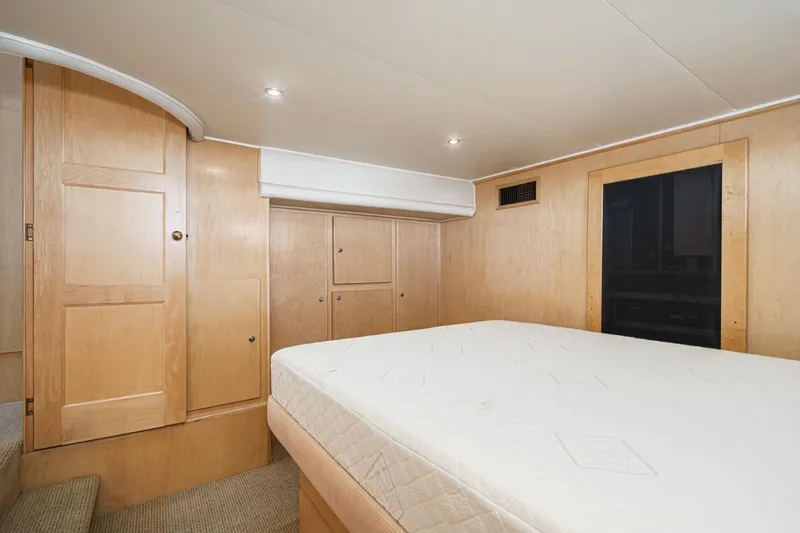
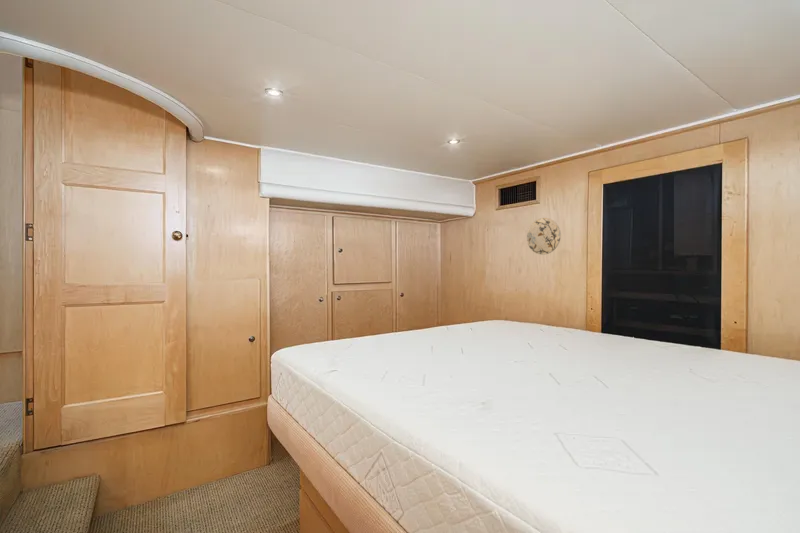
+ decorative plate [526,217,562,256]
